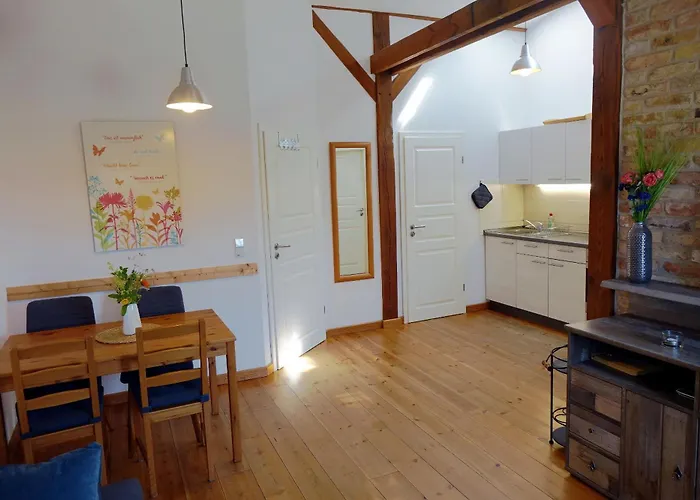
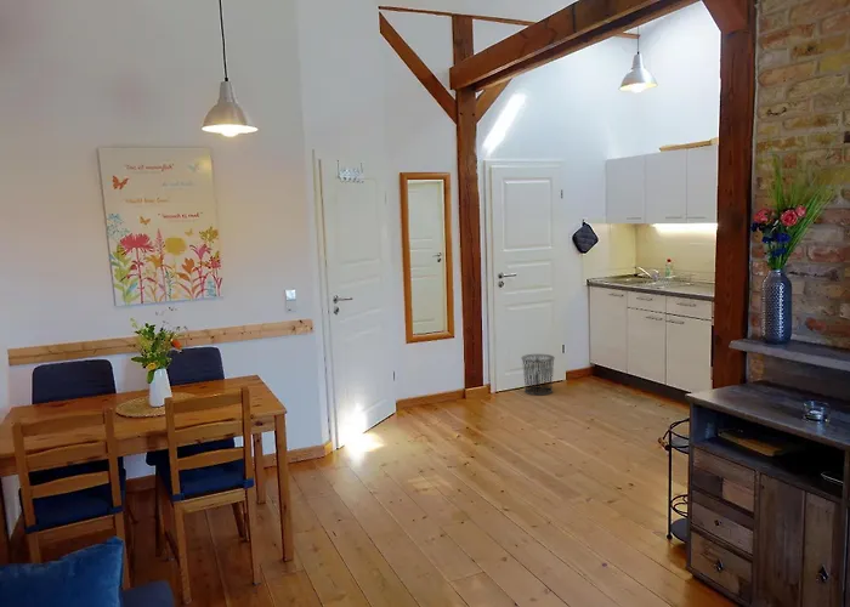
+ waste bin [521,353,556,396]
